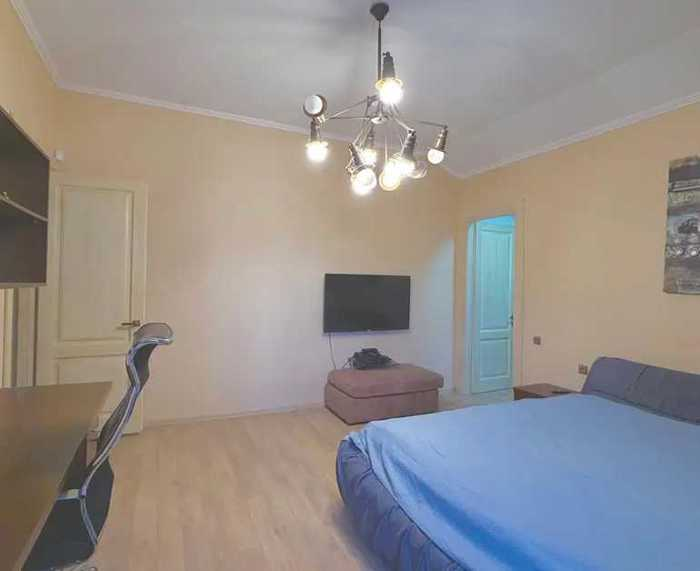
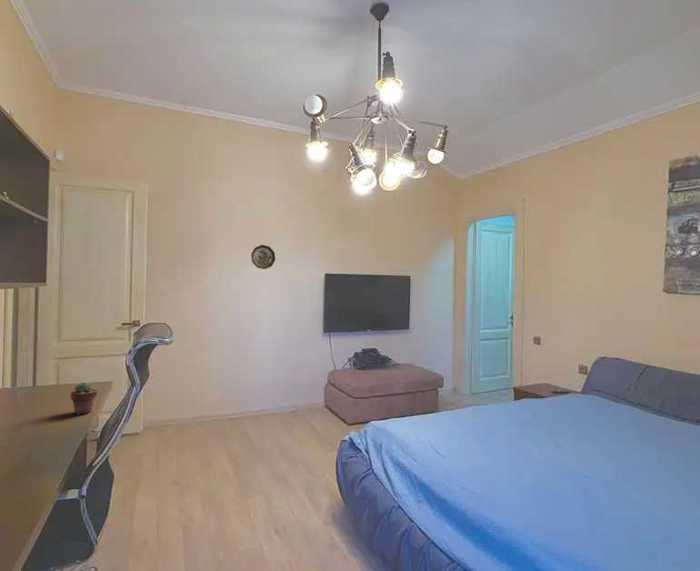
+ decorative plate [250,244,276,270]
+ potted succulent [69,382,98,416]
